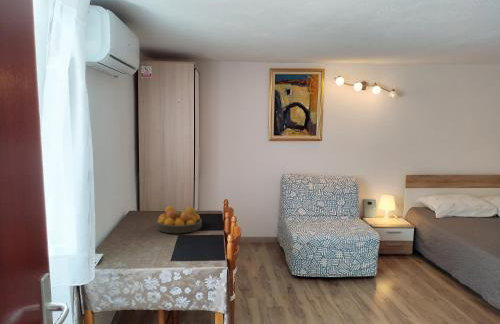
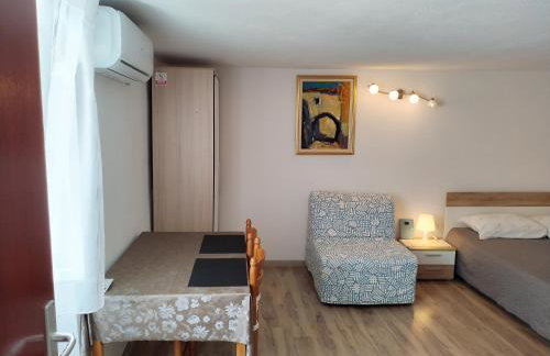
- fruit bowl [156,205,203,234]
